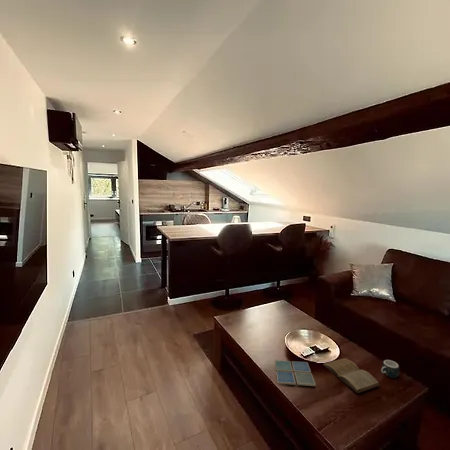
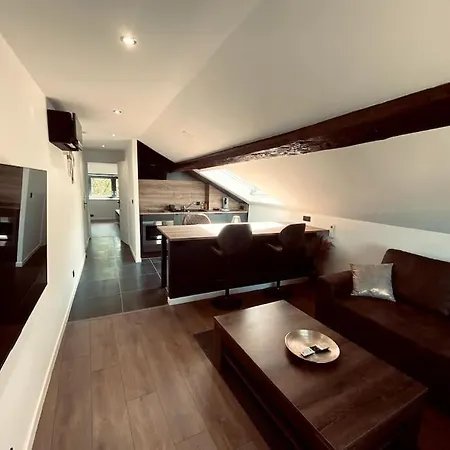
- book [322,357,381,394]
- drink coaster [274,359,317,387]
- mug [380,359,400,379]
